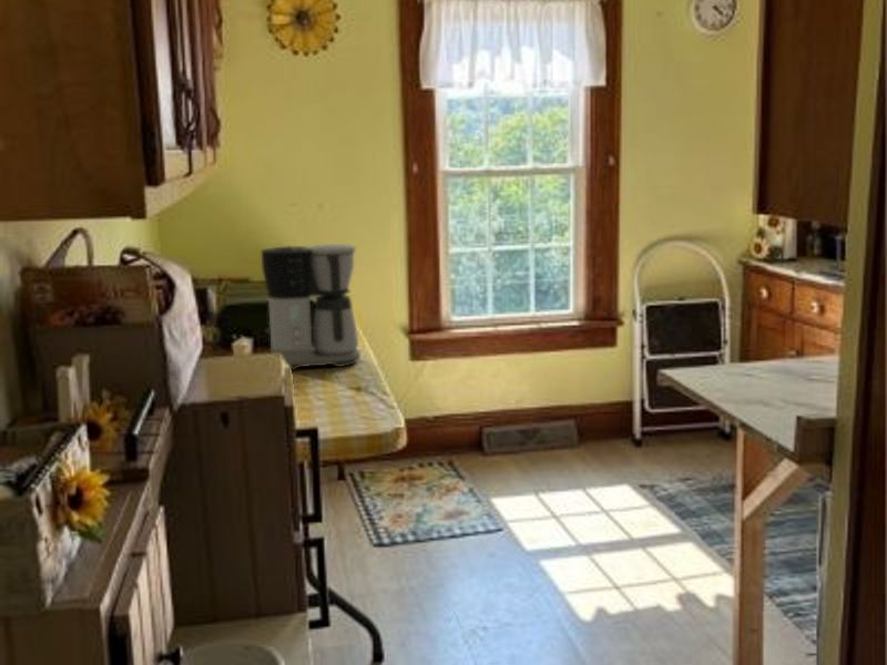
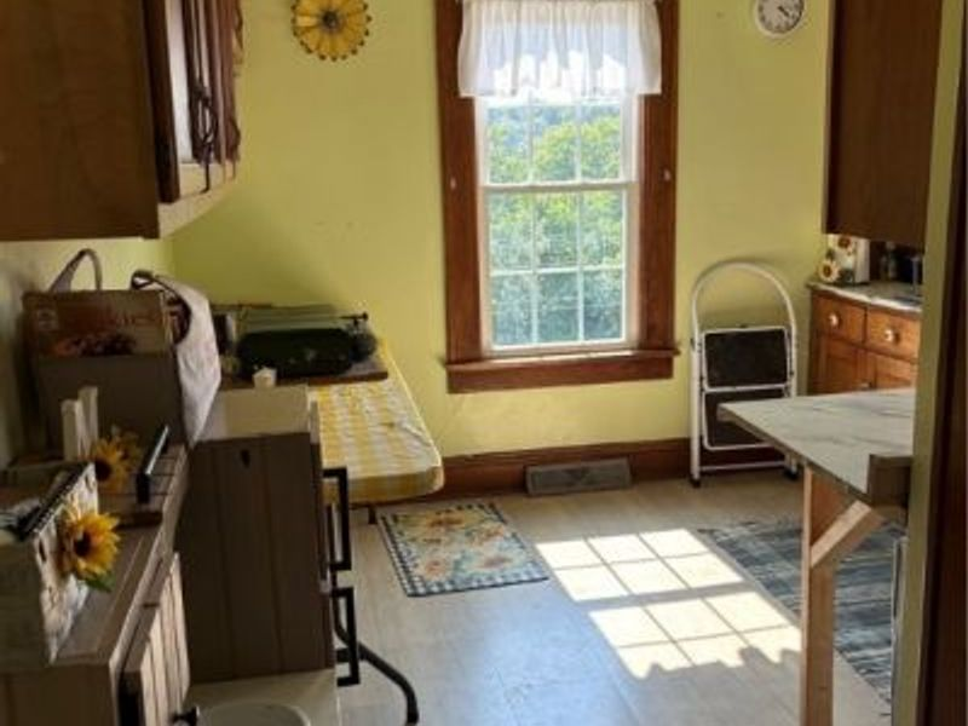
- coffee maker [261,243,361,371]
